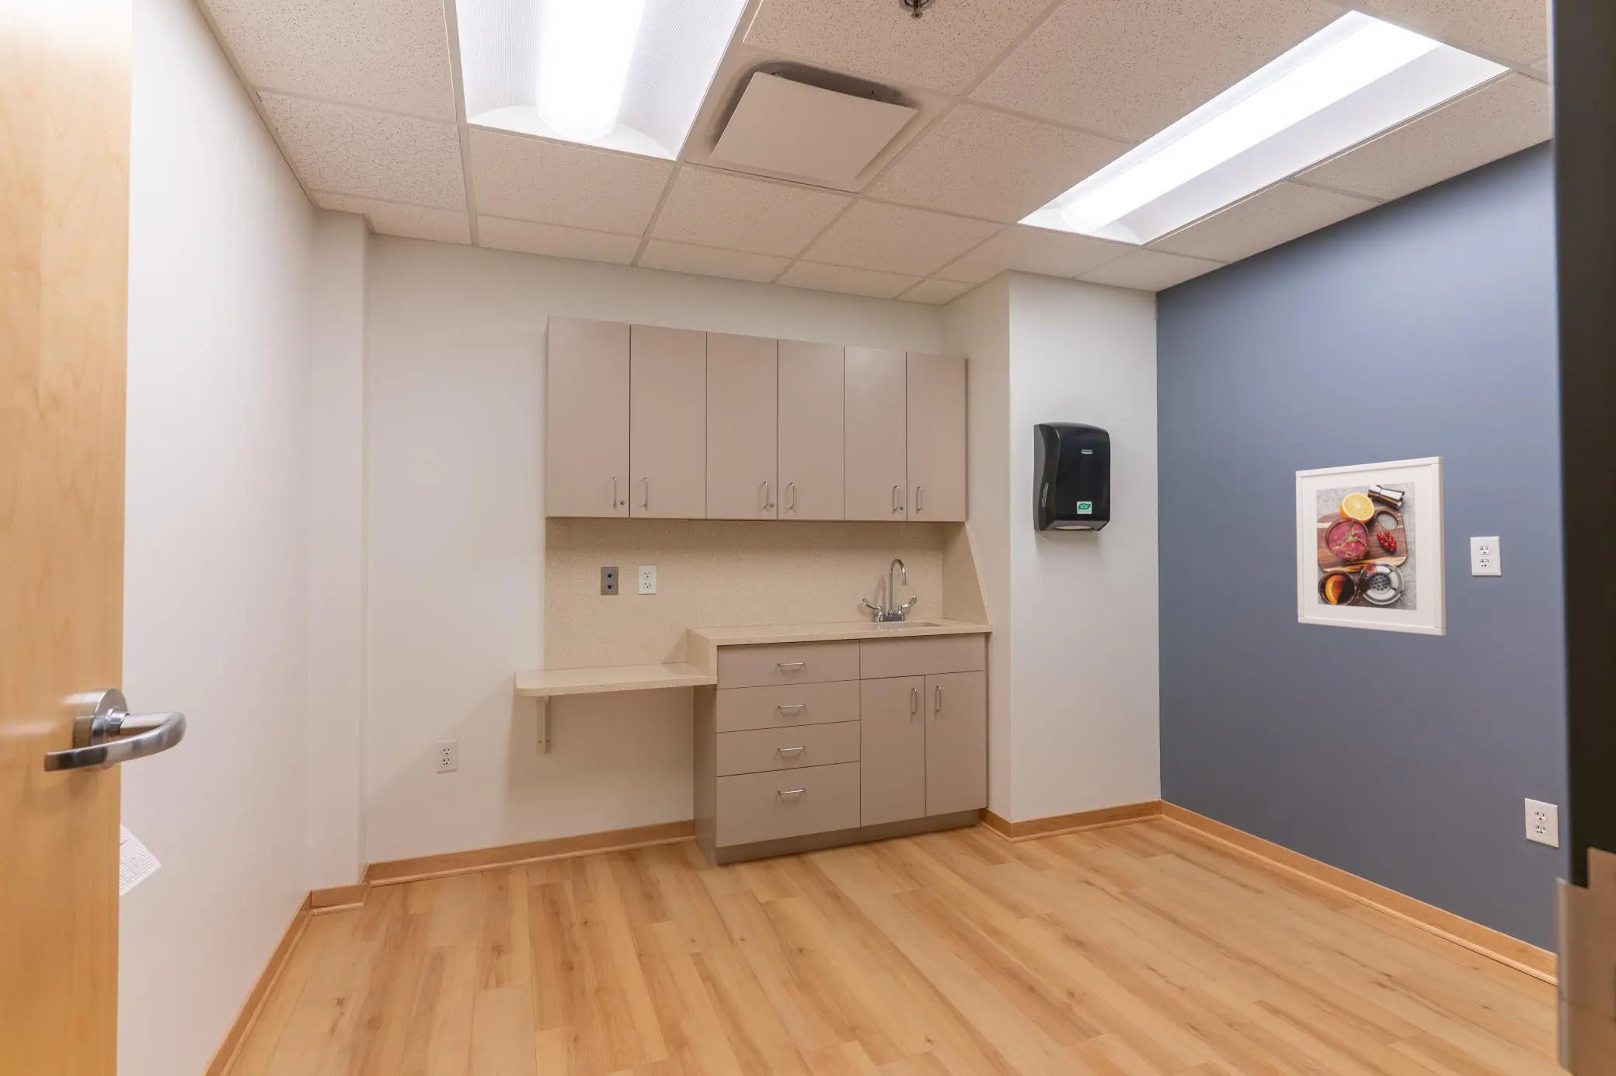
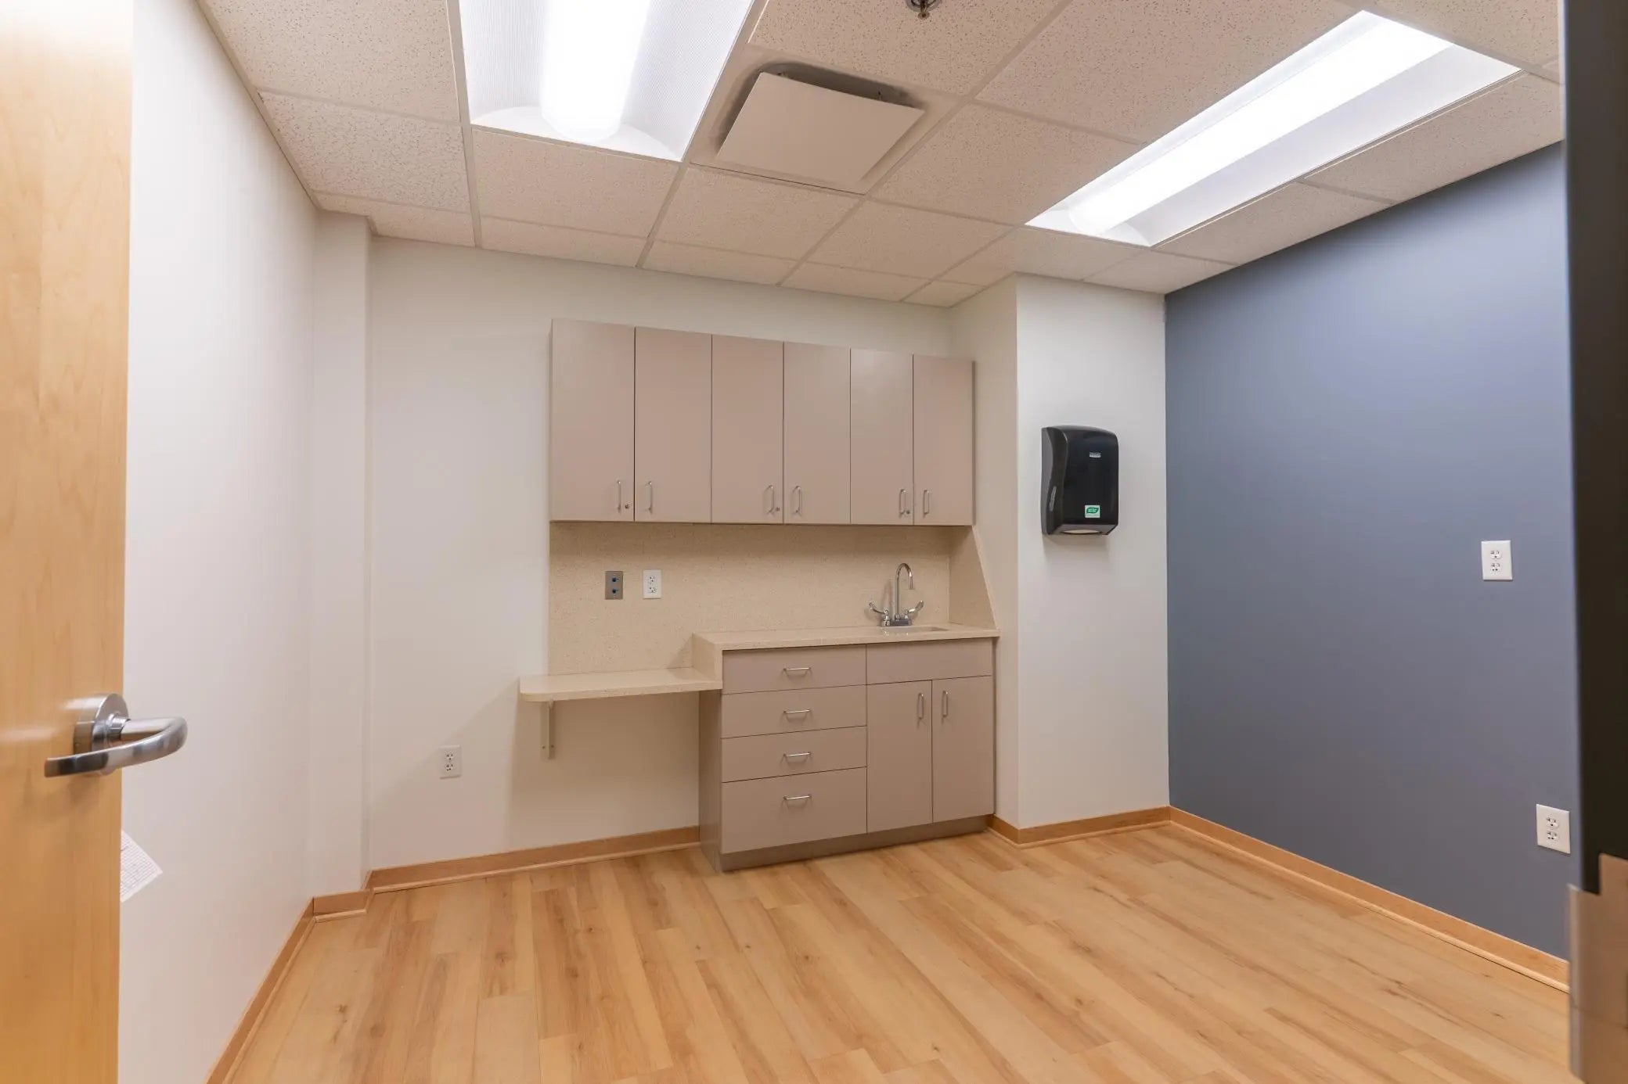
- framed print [1295,455,1447,636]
